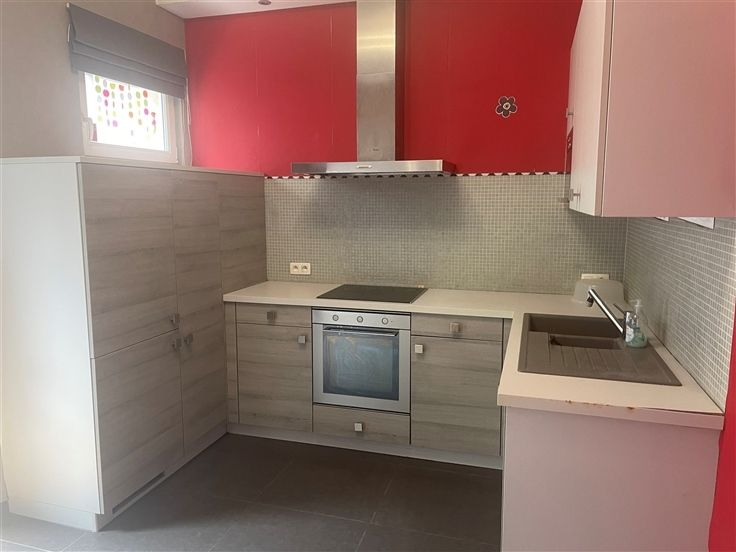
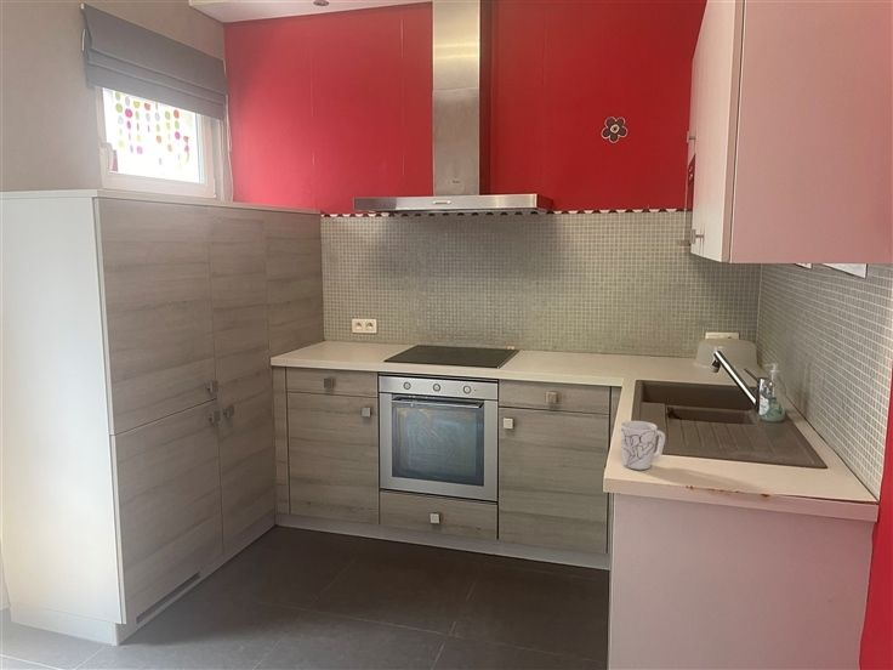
+ mug [619,420,666,471]
